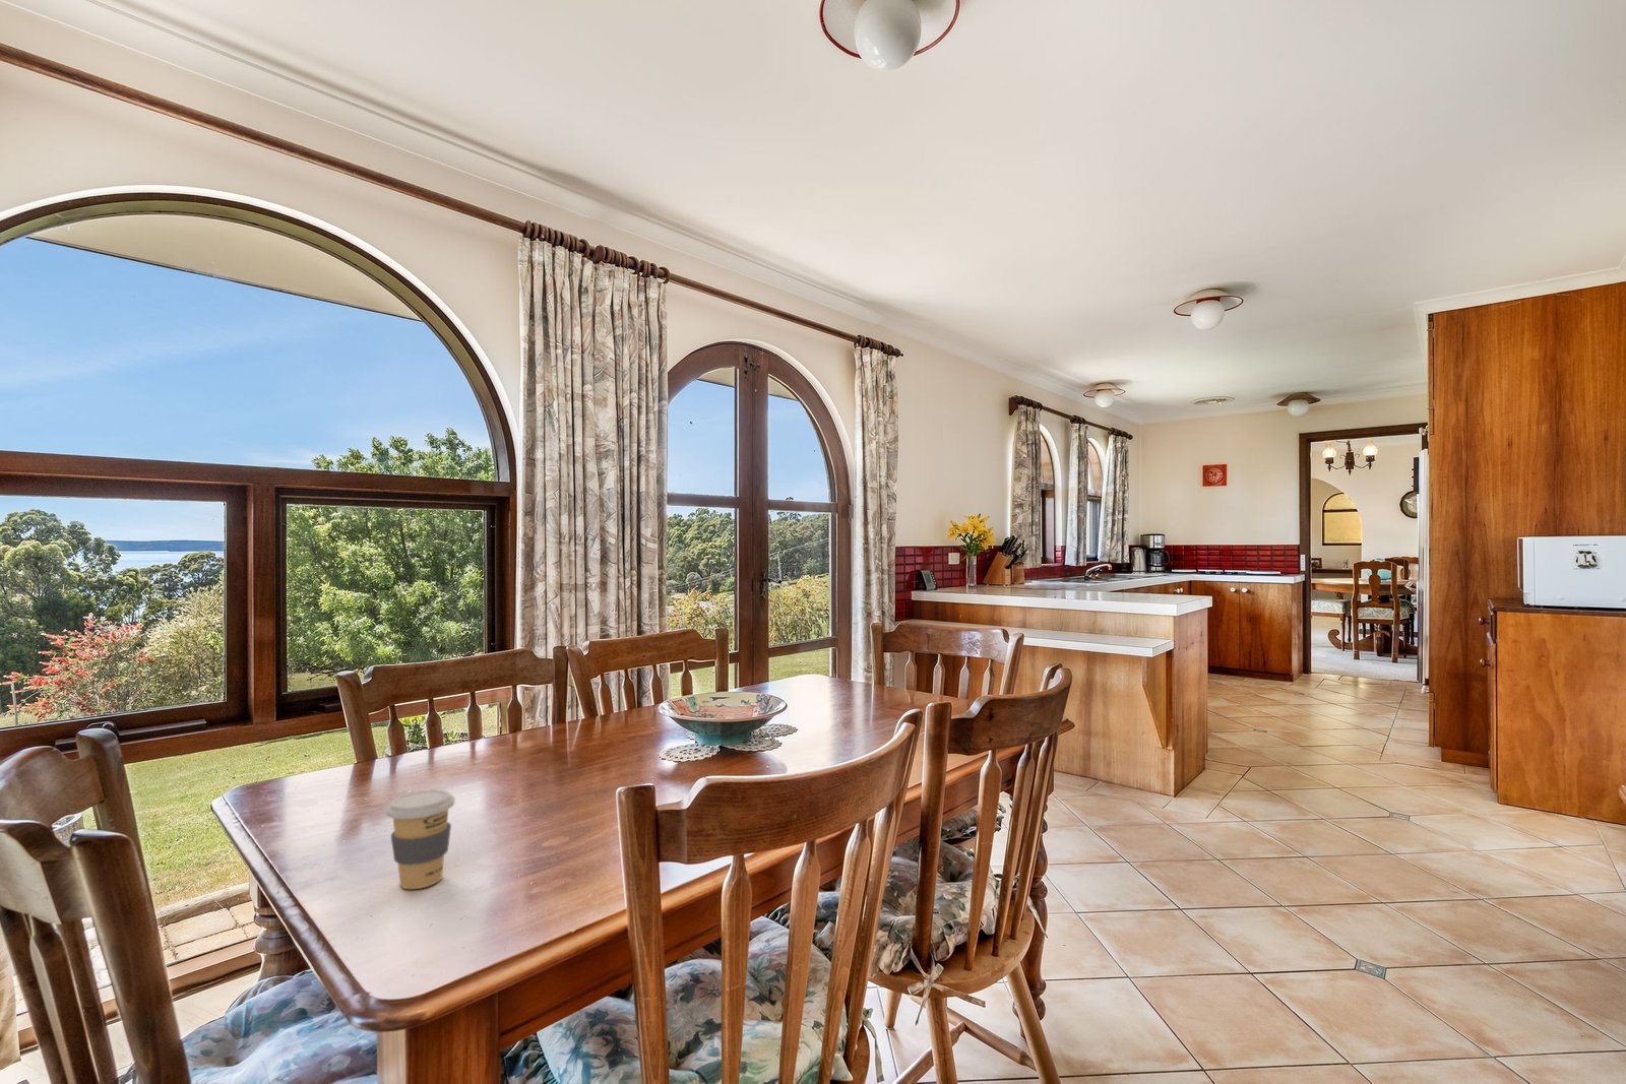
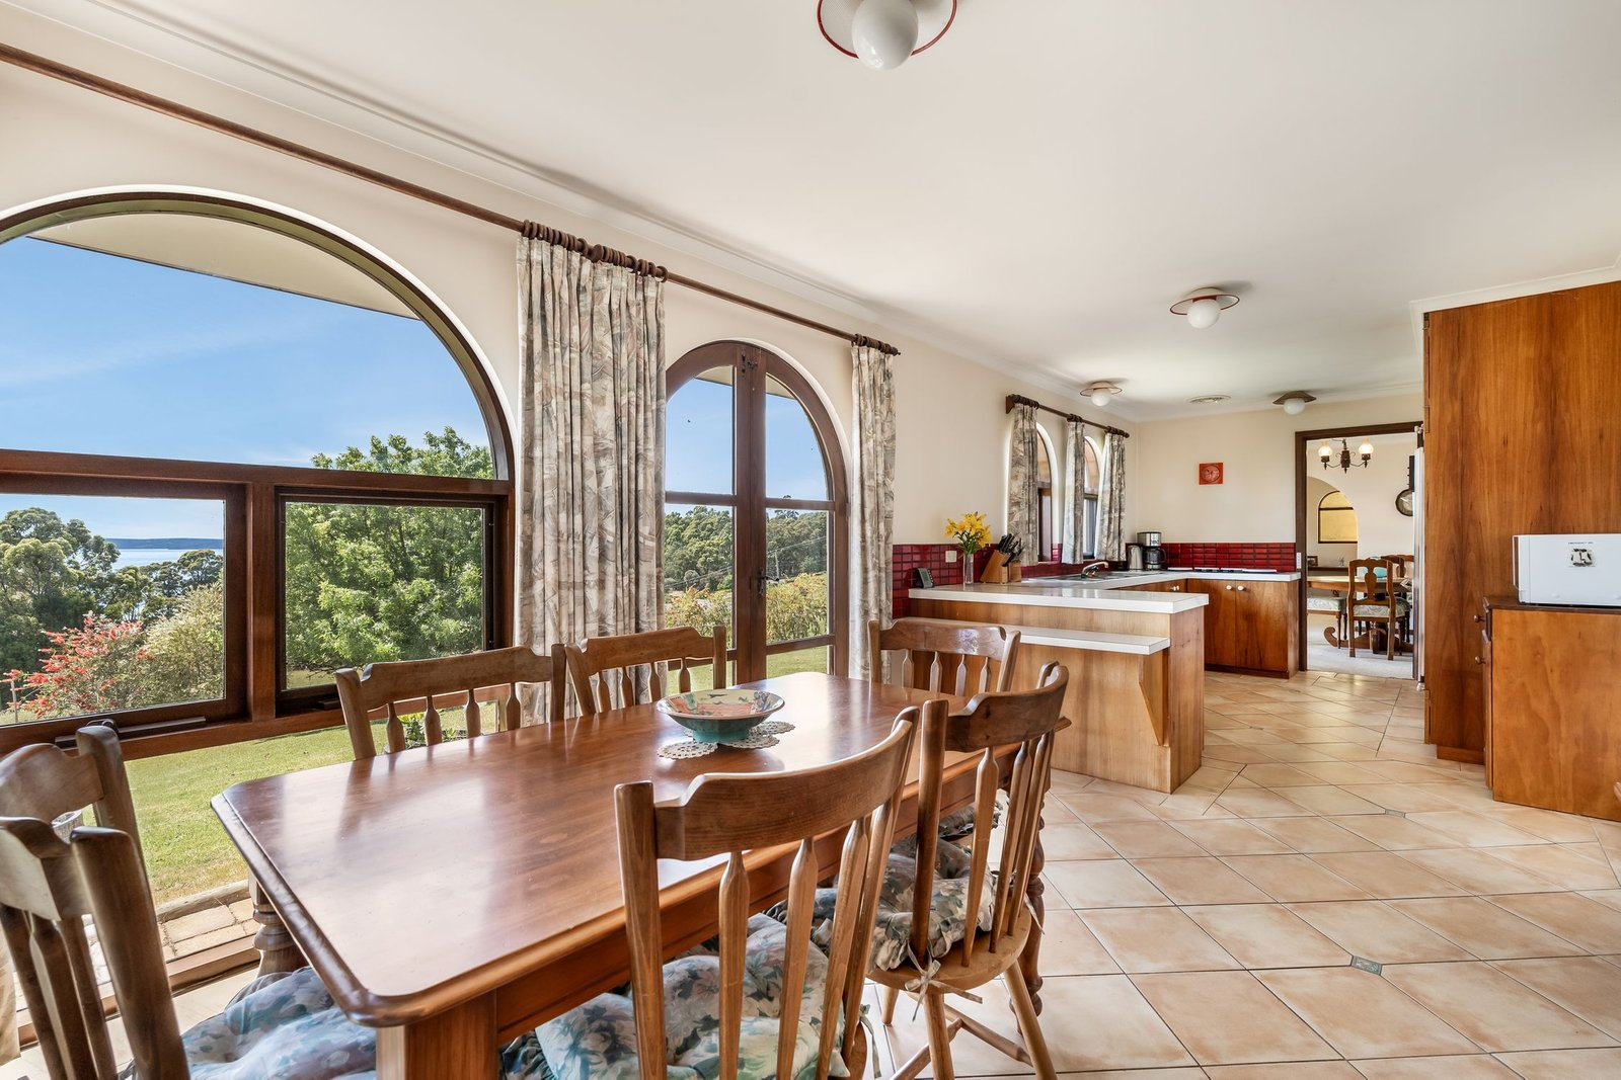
- coffee cup [385,789,456,890]
